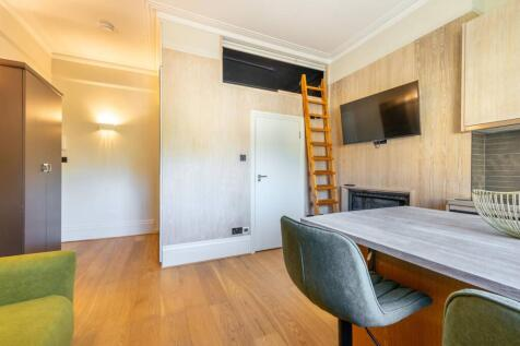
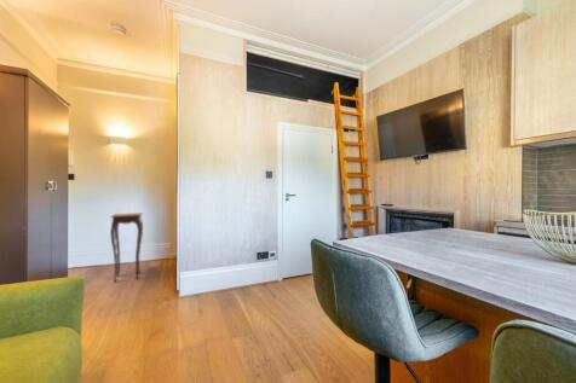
+ side table [109,211,144,284]
